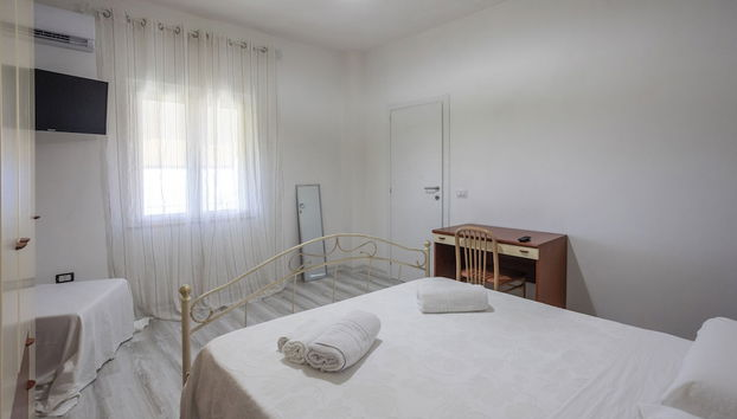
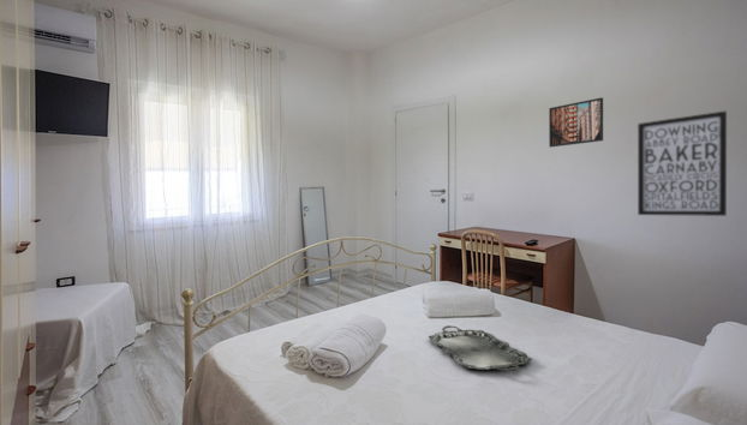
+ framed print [548,96,604,149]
+ wall art [637,109,728,217]
+ serving tray [428,324,533,372]
